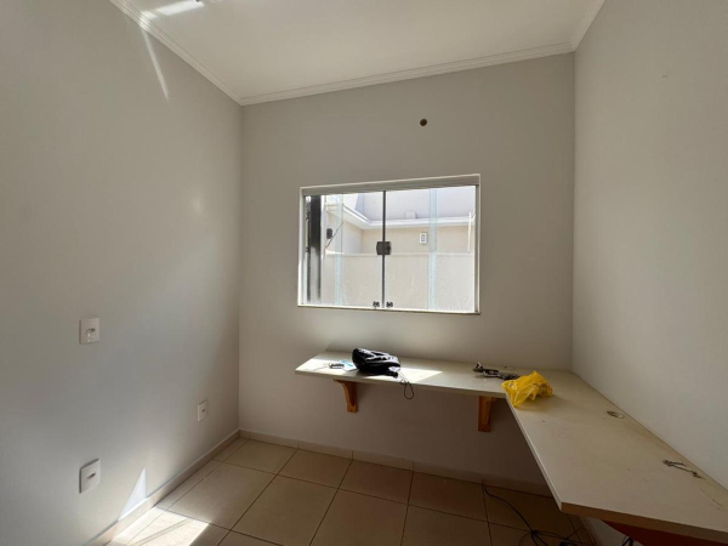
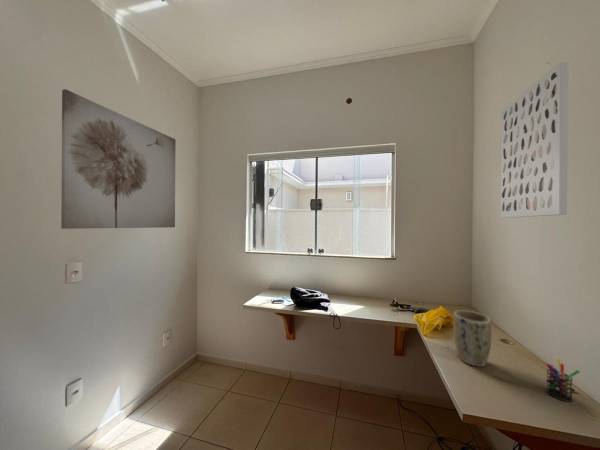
+ wall art [60,88,177,230]
+ plant pot [453,309,492,368]
+ wall art [500,60,569,219]
+ pen holder [546,358,581,403]
